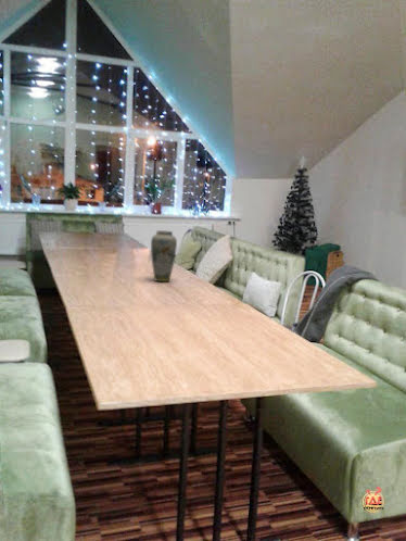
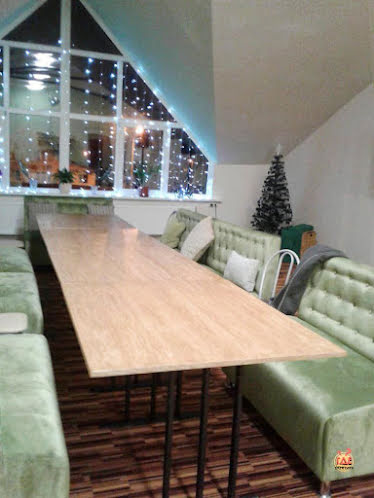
- vase [150,229,178,282]
